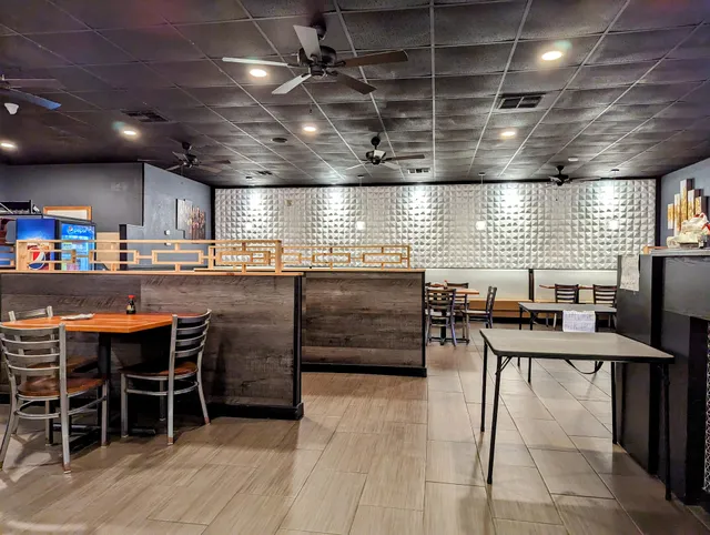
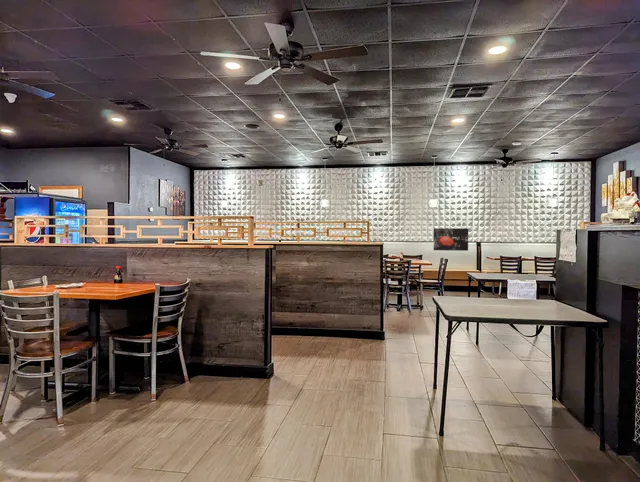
+ wall art [433,227,469,252]
